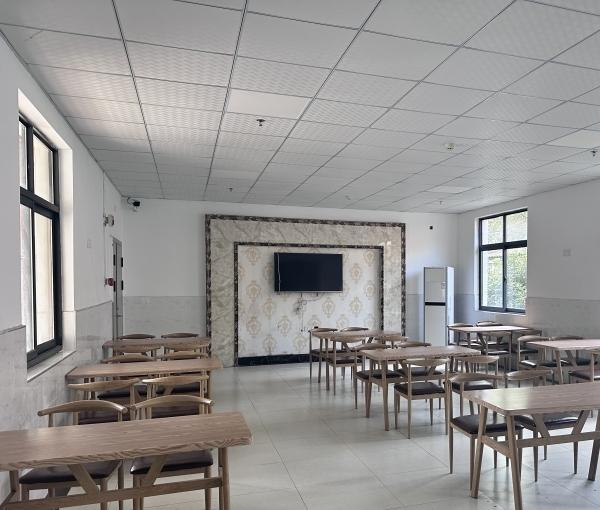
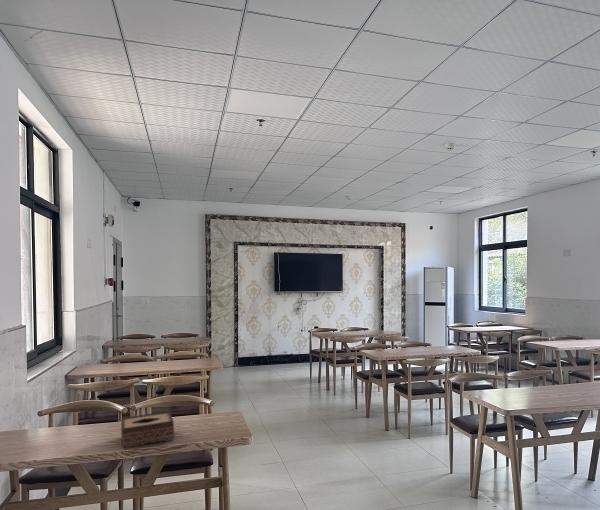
+ tissue box [120,410,175,449]
